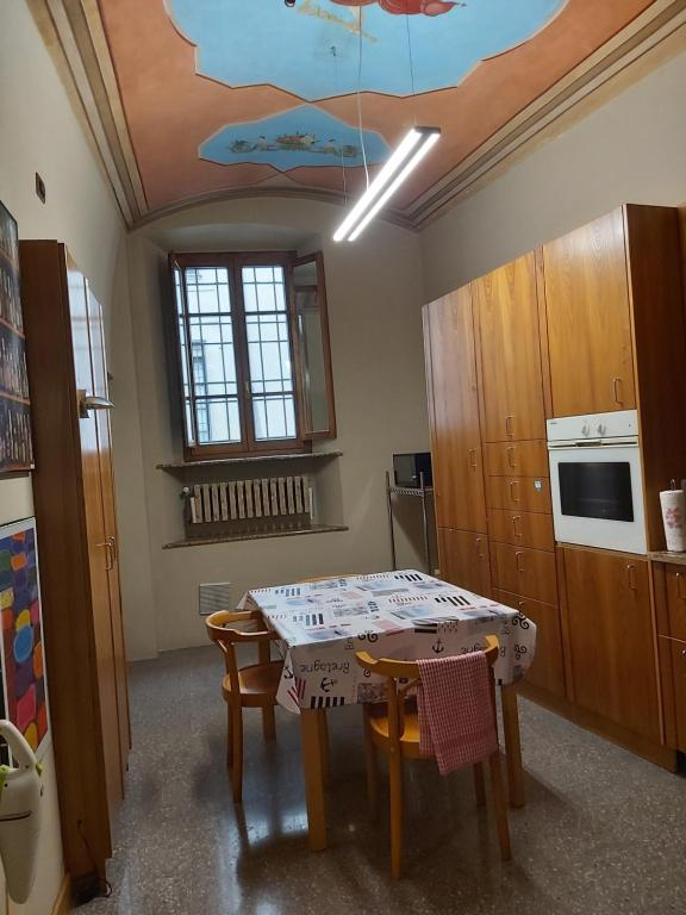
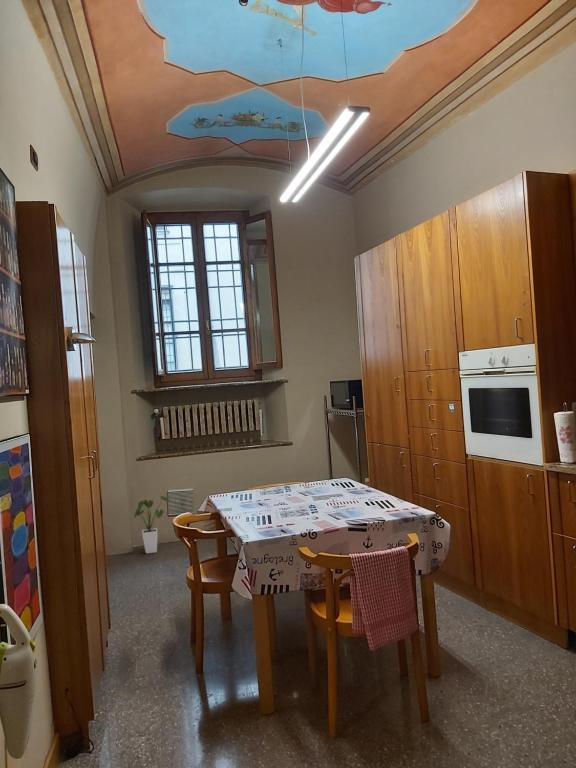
+ house plant [133,495,171,554]
